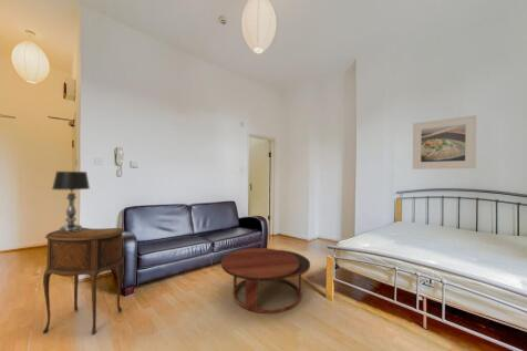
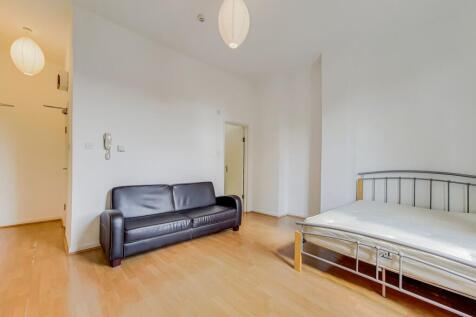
- coffee table [220,247,311,314]
- table lamp [51,171,91,233]
- side table [42,227,126,335]
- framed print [412,114,477,171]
